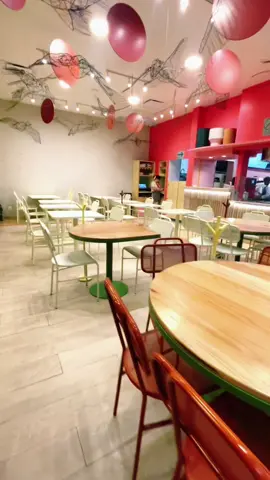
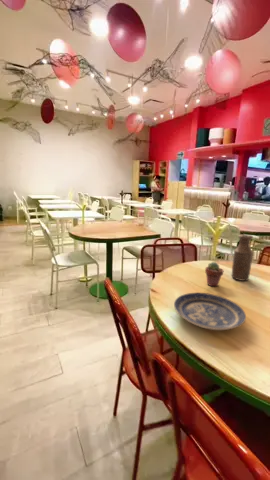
+ bottle [231,233,254,282]
+ potted succulent [204,261,225,287]
+ plate [173,292,247,331]
